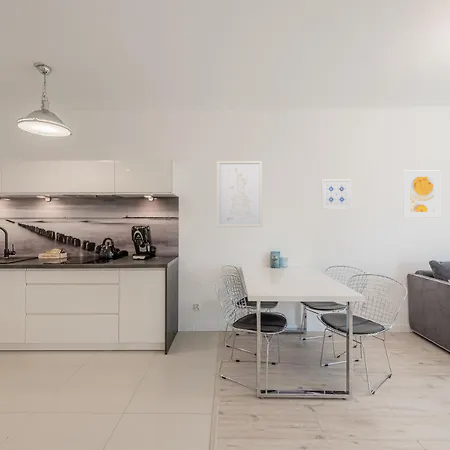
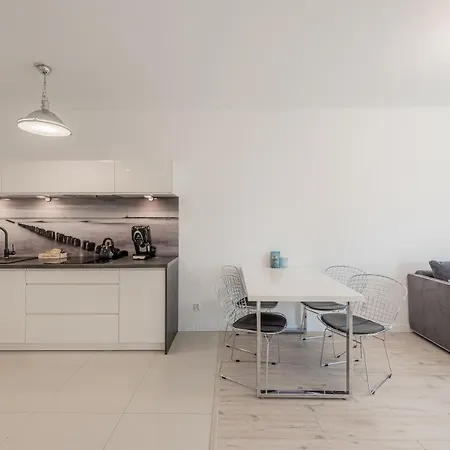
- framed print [402,170,442,219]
- wall art [321,179,352,210]
- wall art [216,160,263,228]
